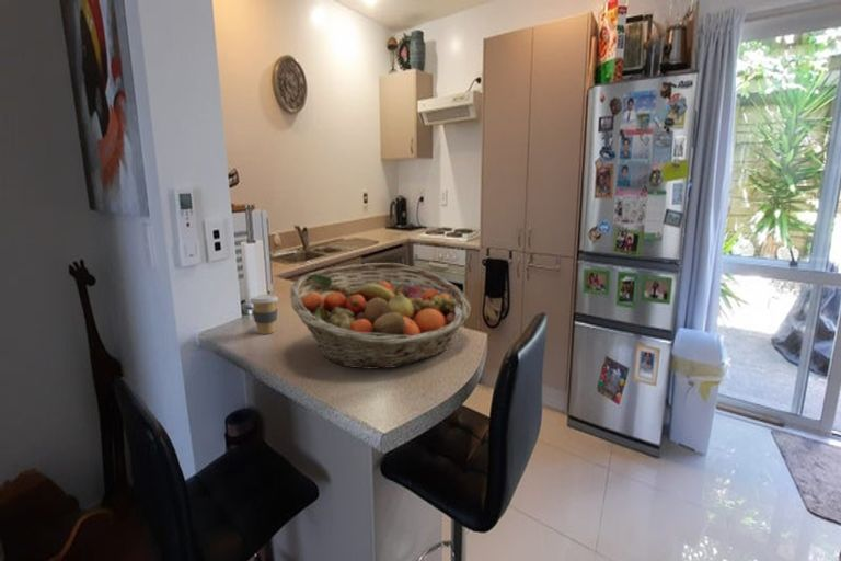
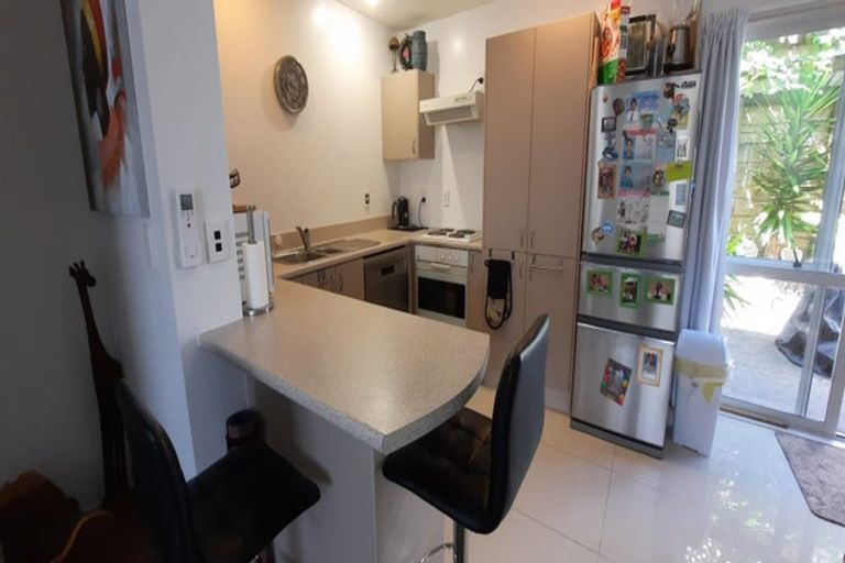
- fruit basket [289,262,472,370]
- coffee cup [249,294,279,335]
